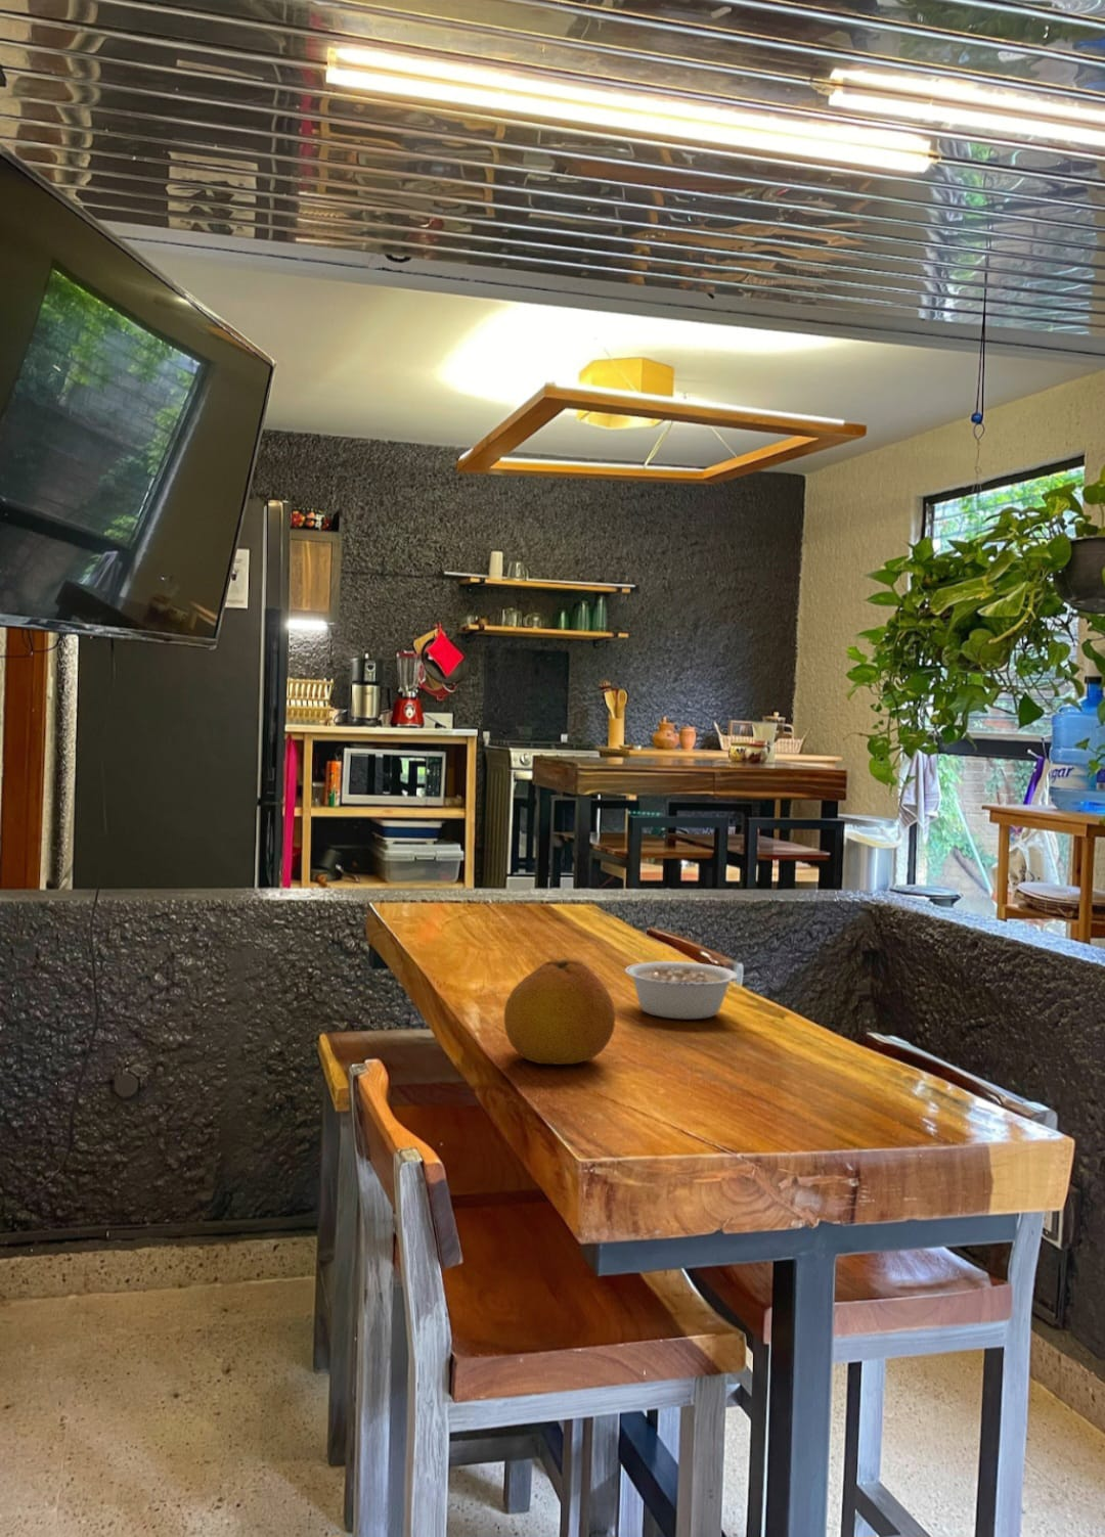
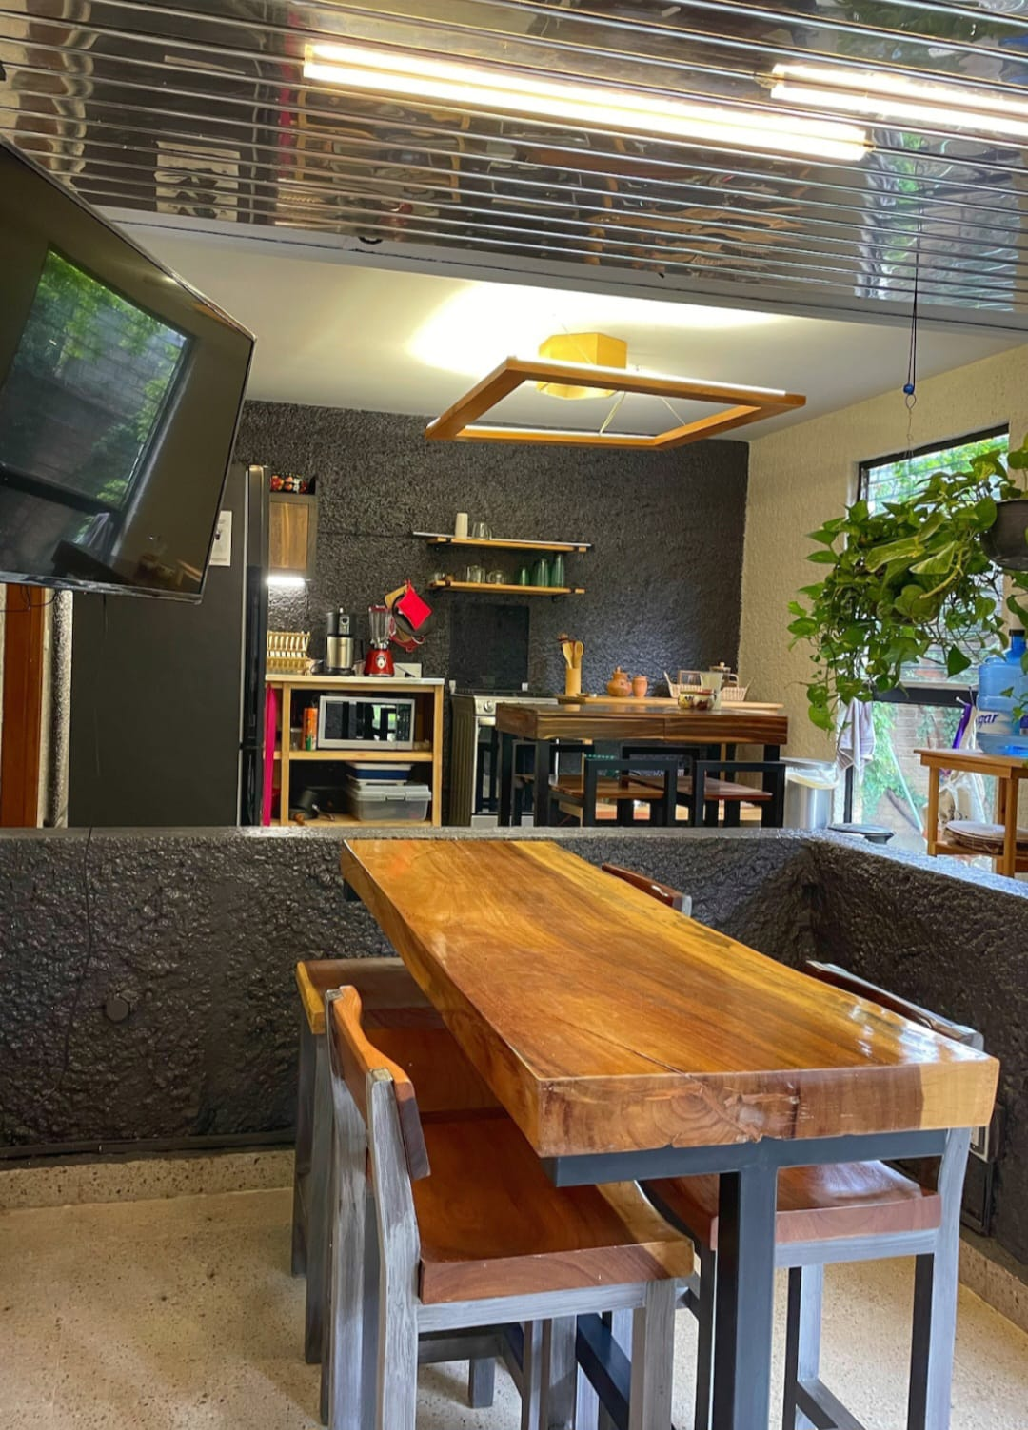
- fruit [504,958,616,1066]
- legume [624,961,757,1019]
